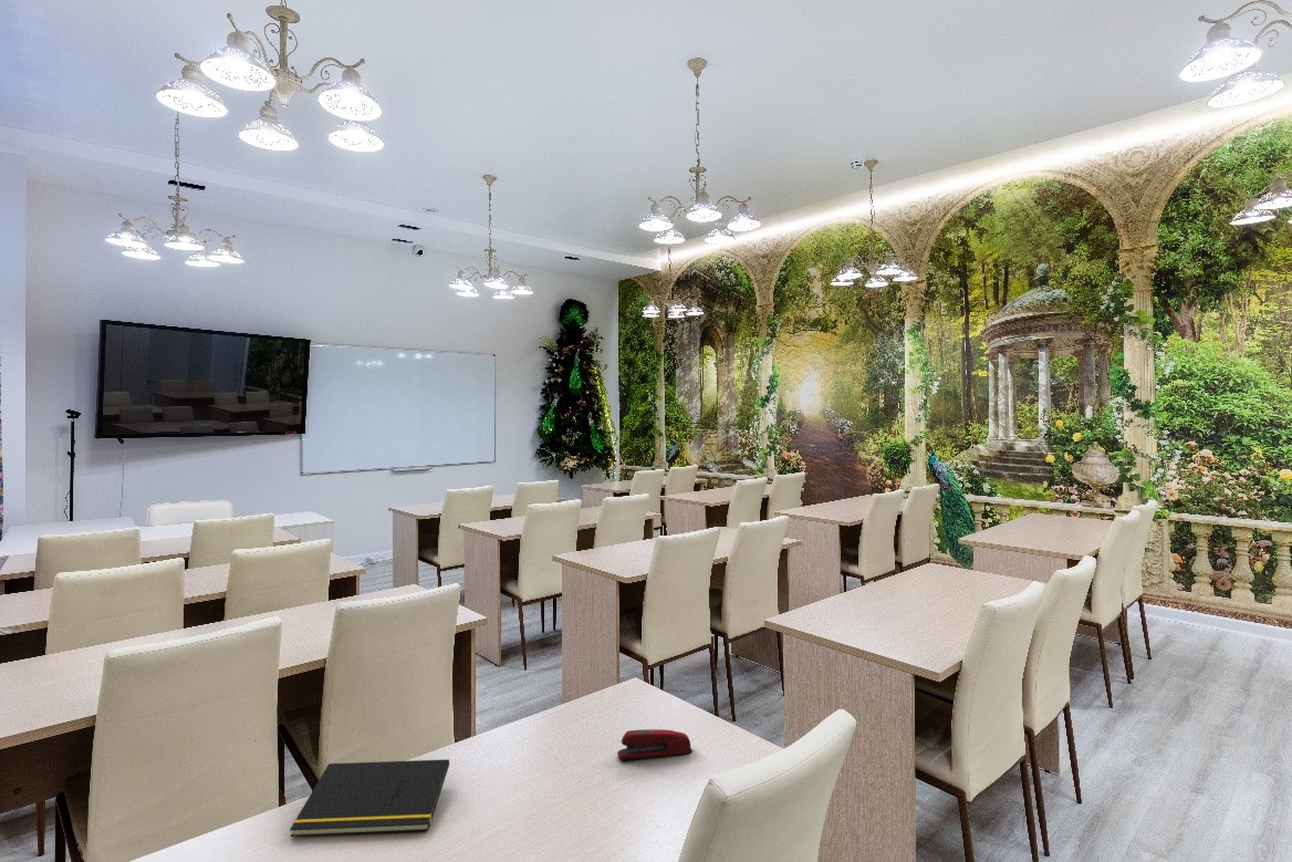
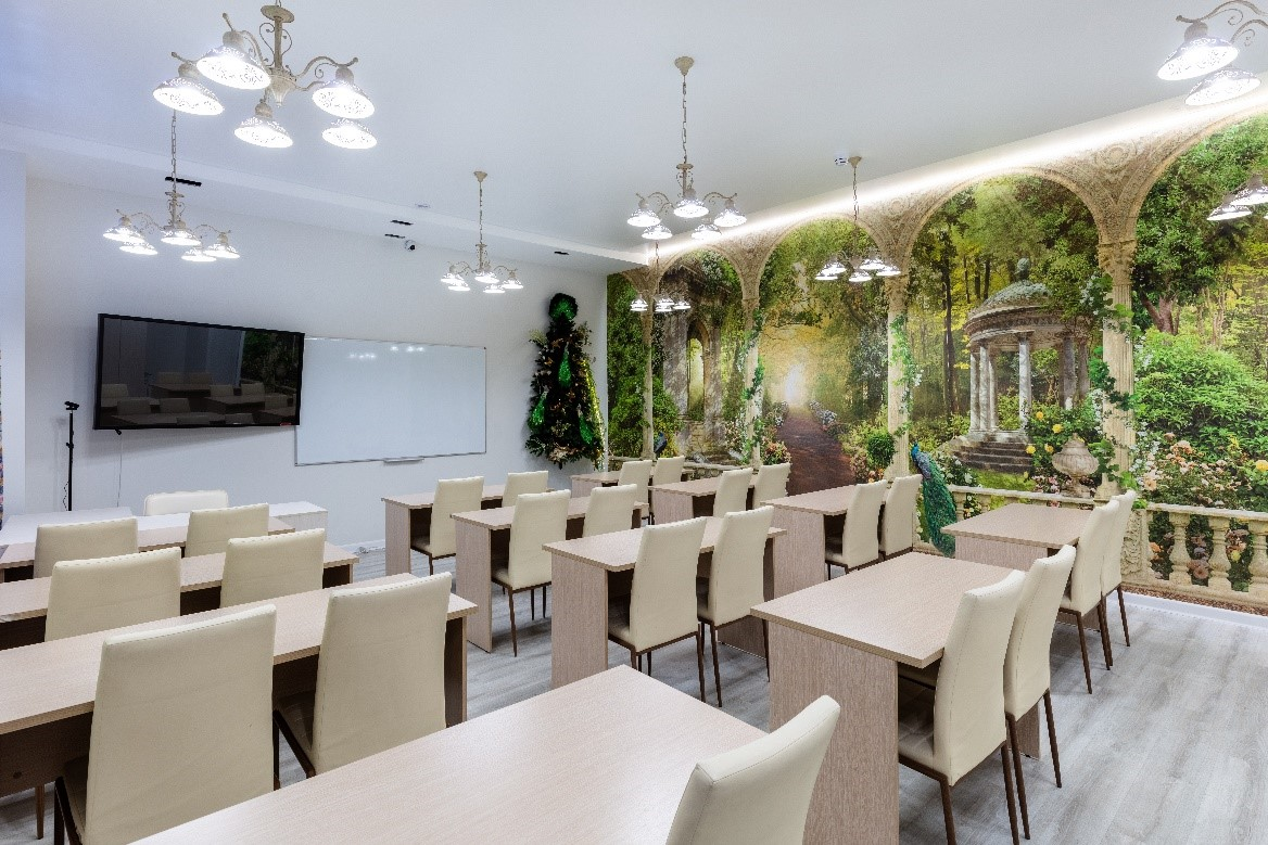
- stapler [616,728,694,761]
- notepad [289,758,450,838]
